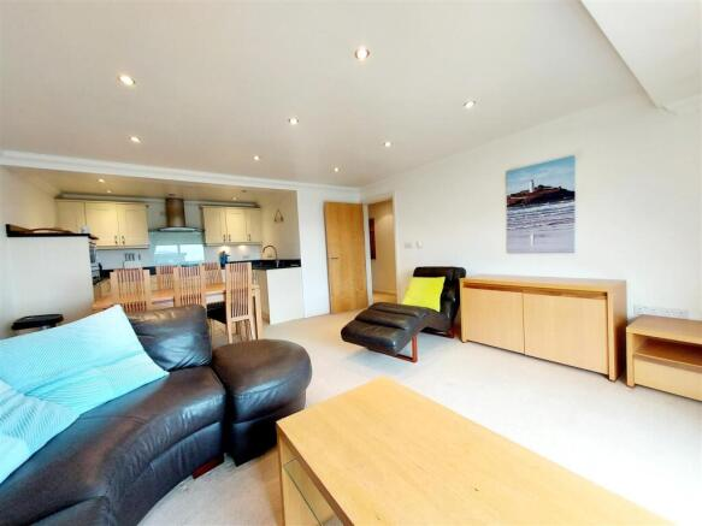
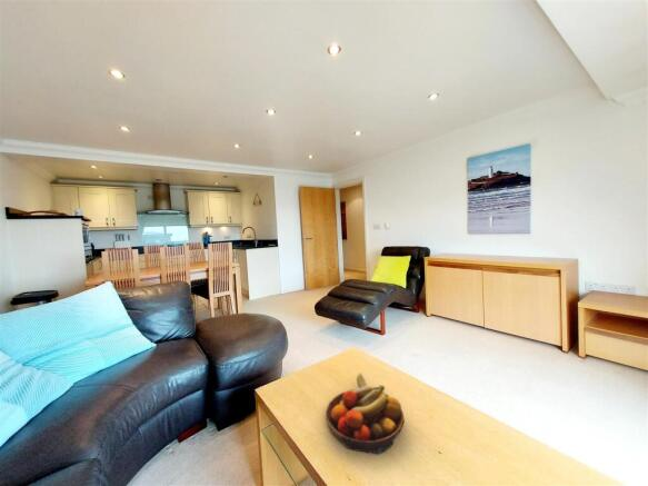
+ fruit bowl [325,371,406,455]
